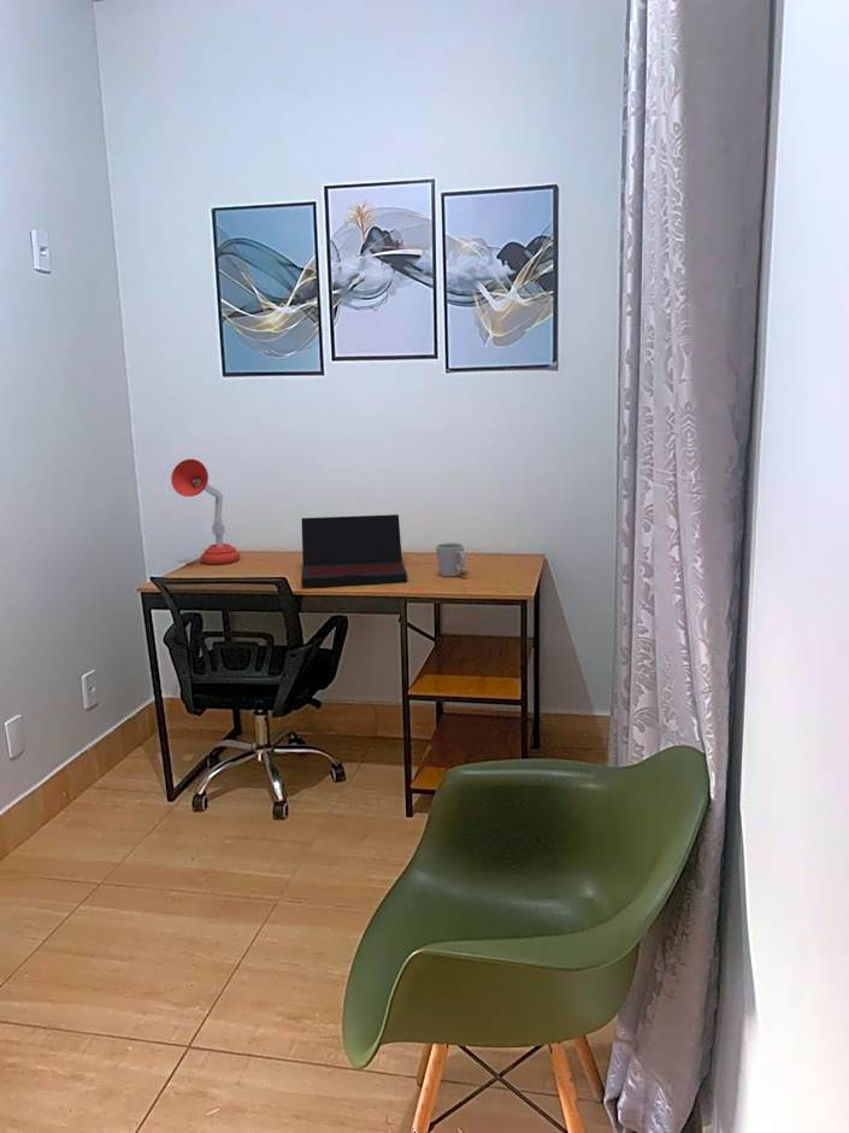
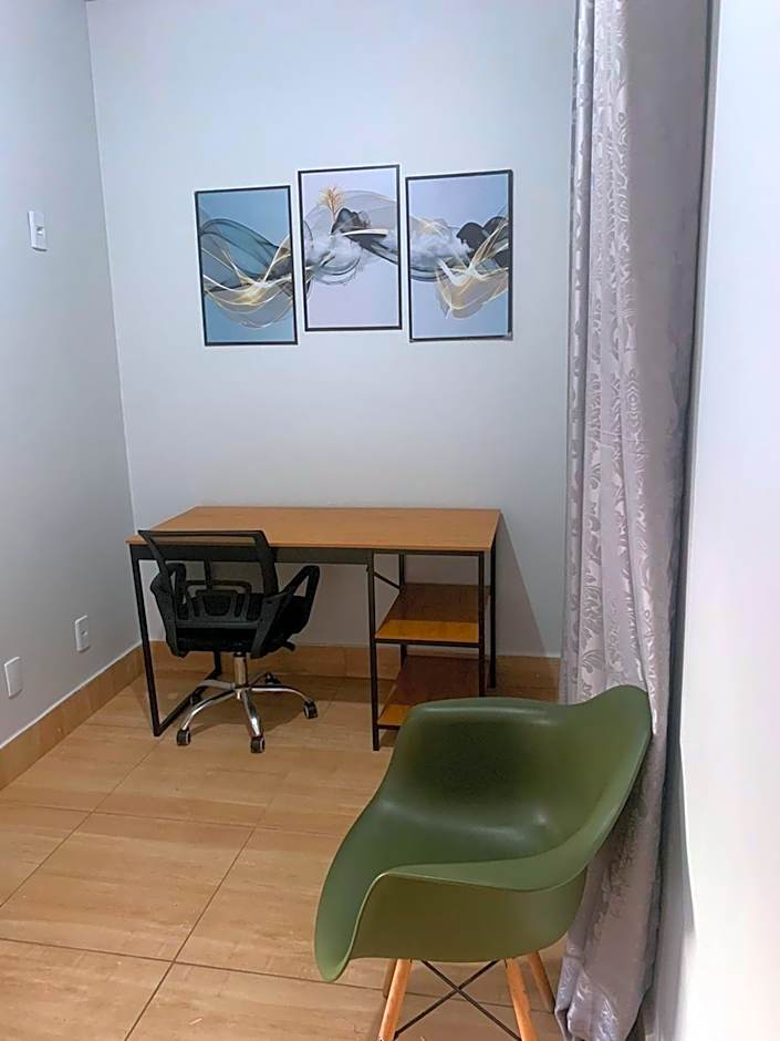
- desk lamp [170,458,241,565]
- laptop [300,513,408,588]
- mug [435,541,466,577]
